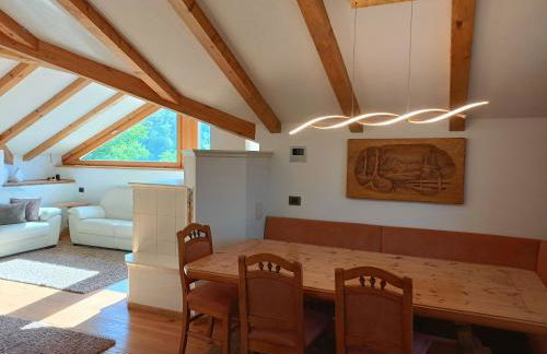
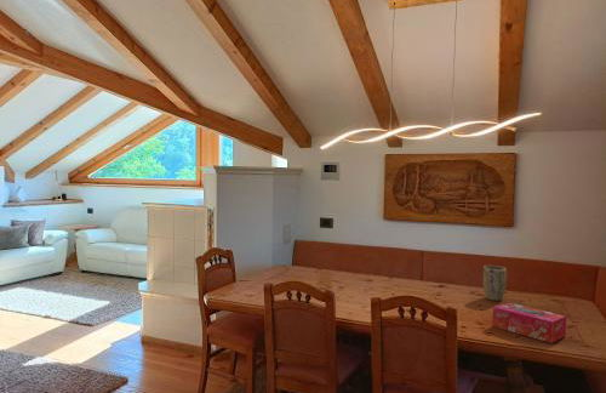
+ tissue box [491,301,567,344]
+ plant pot [482,264,508,302]
